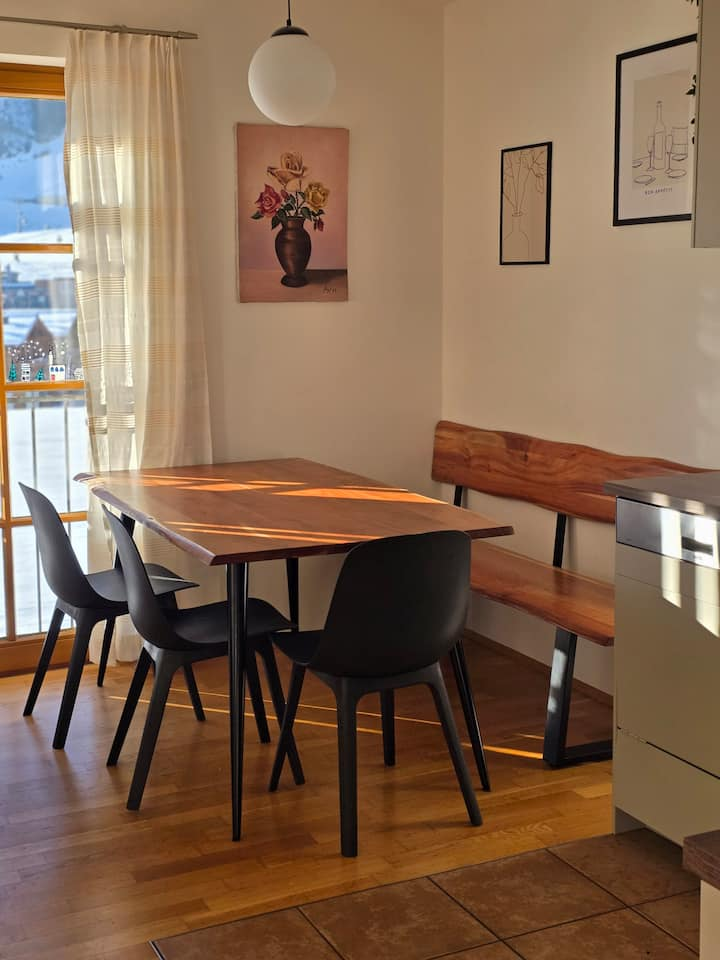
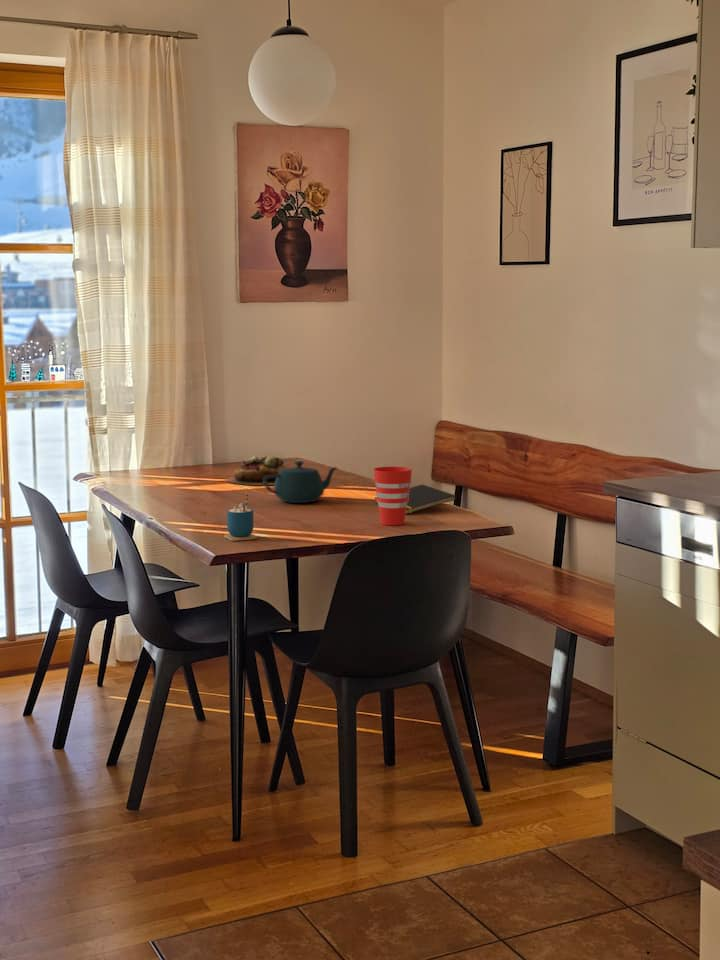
+ succulent plant [227,455,292,486]
+ cup [223,492,258,542]
+ teapot [263,460,339,504]
+ cup [373,466,413,526]
+ notepad [374,483,458,515]
